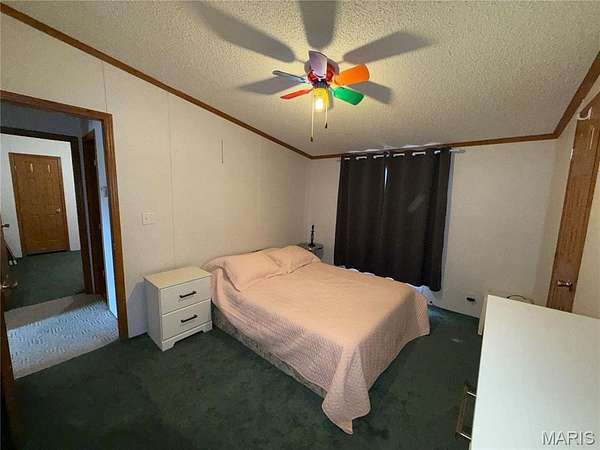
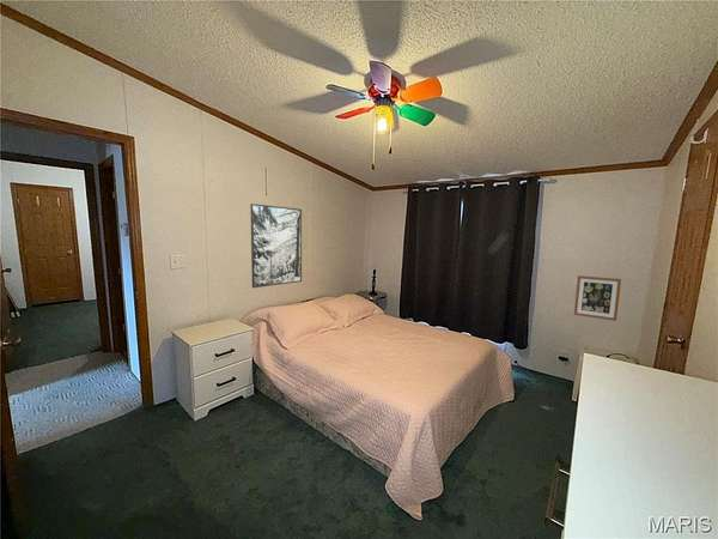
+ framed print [249,202,303,289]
+ wall art [573,274,622,322]
